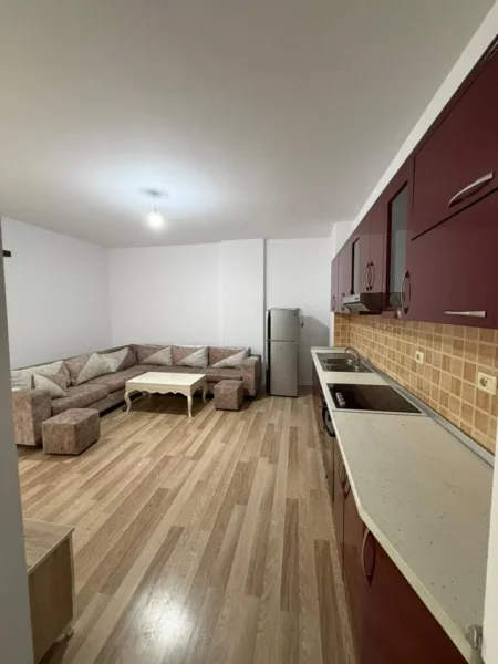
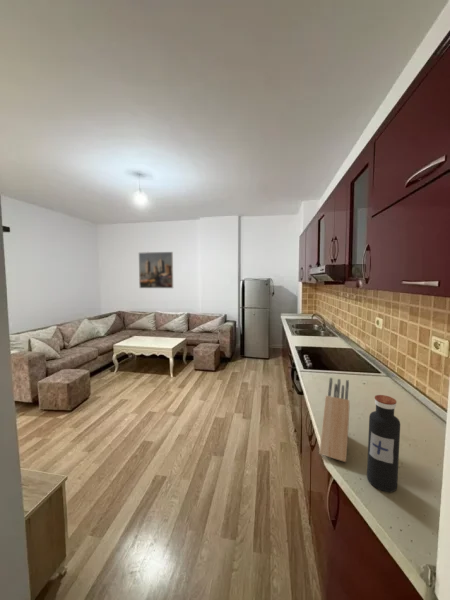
+ water bottle [366,394,401,493]
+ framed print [138,251,174,289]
+ knife block [318,377,350,463]
